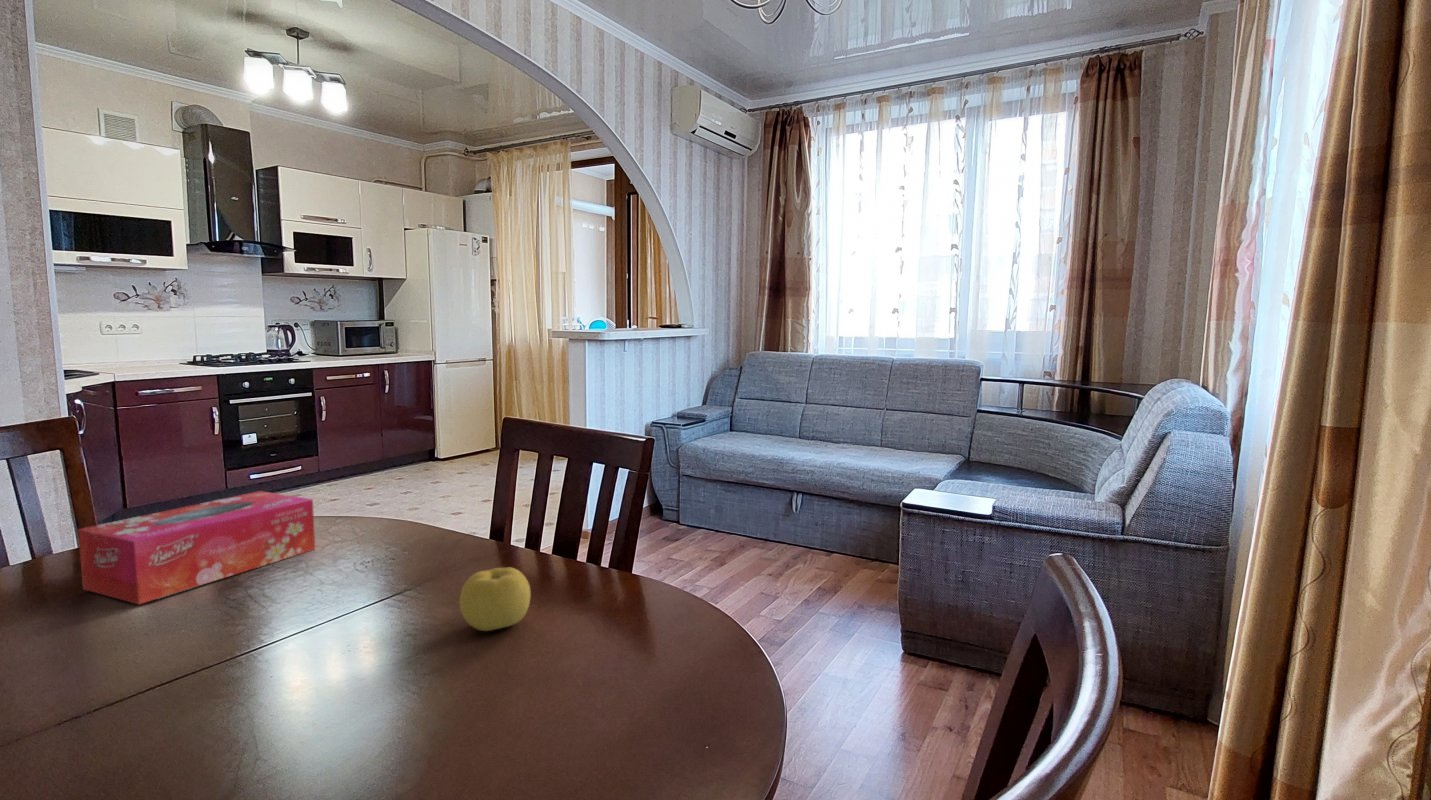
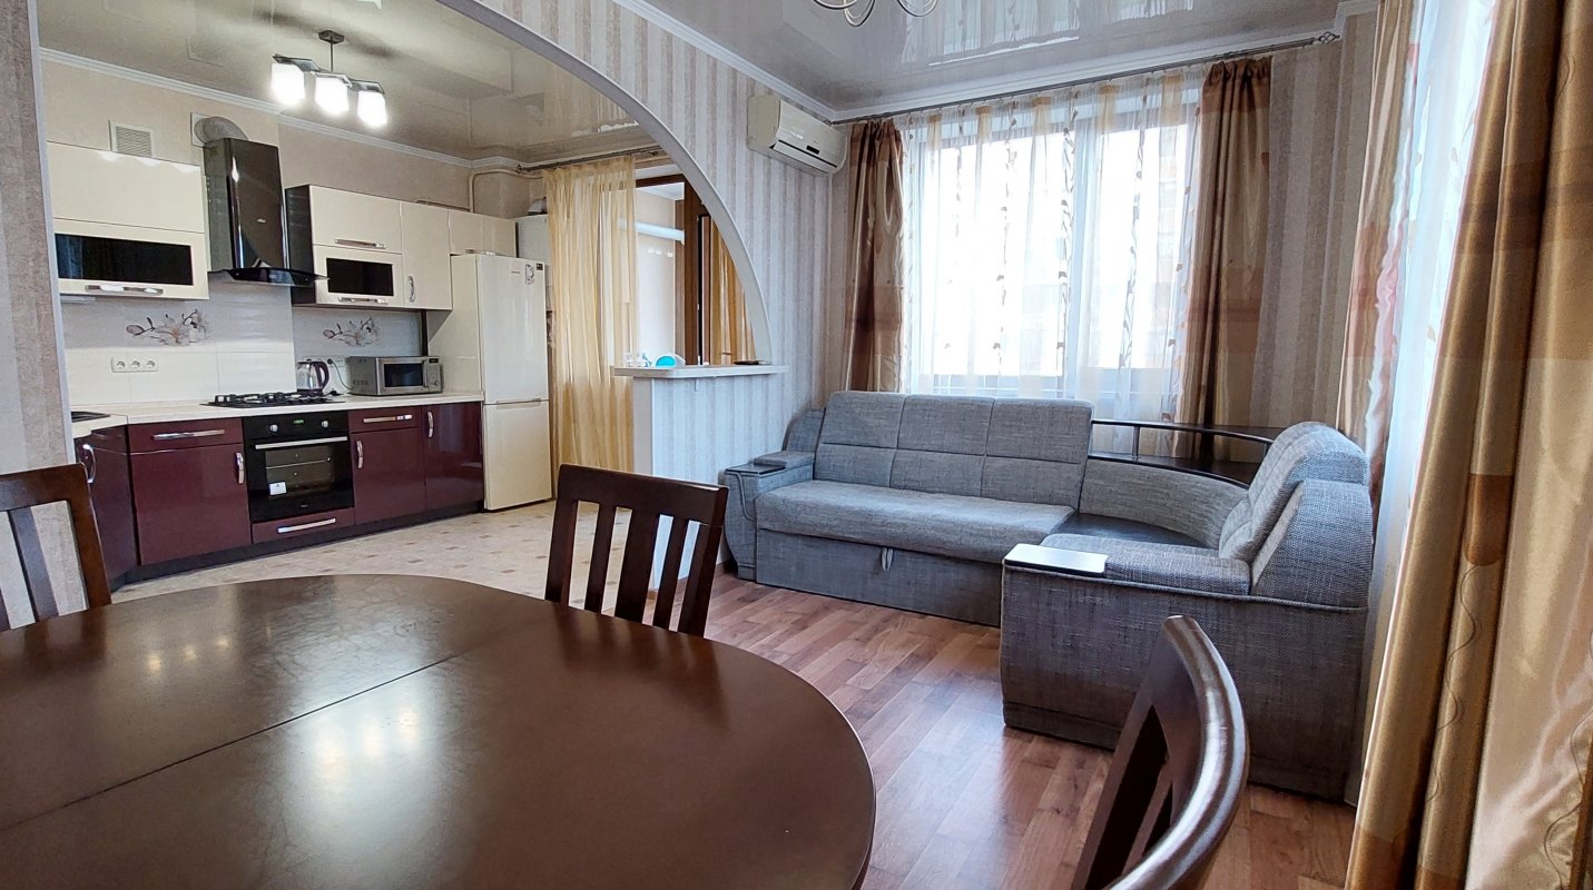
- tissue box [77,490,316,606]
- fruit [458,567,531,632]
